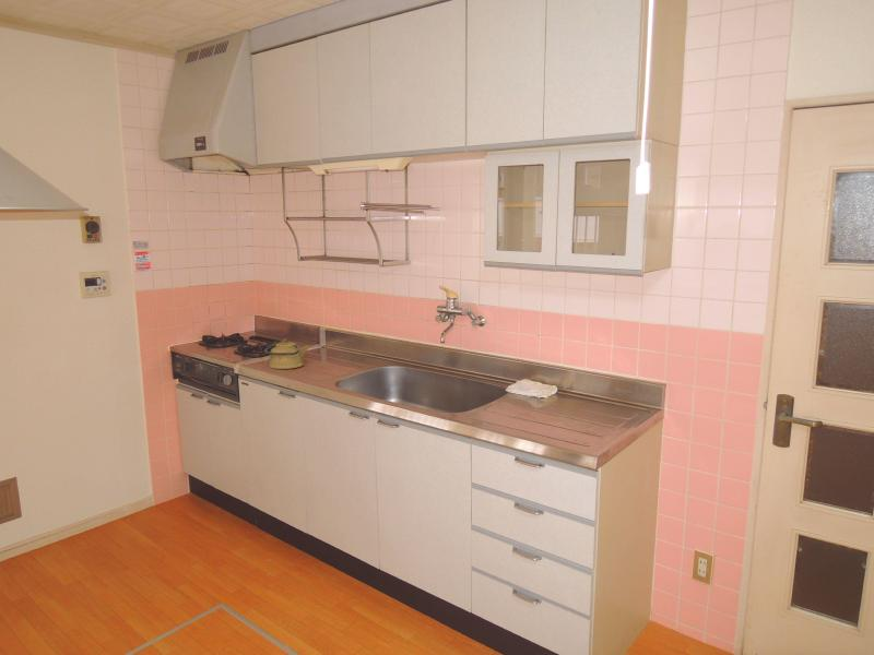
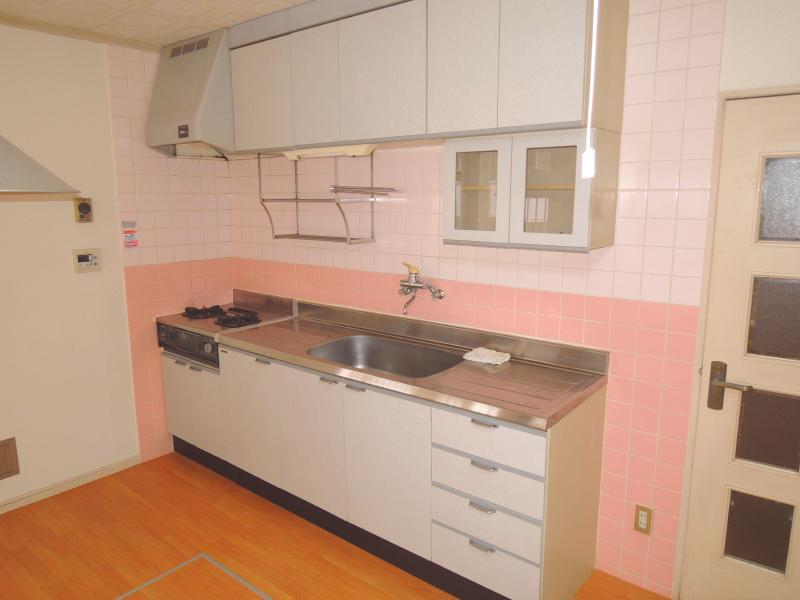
- kettle [264,337,311,370]
